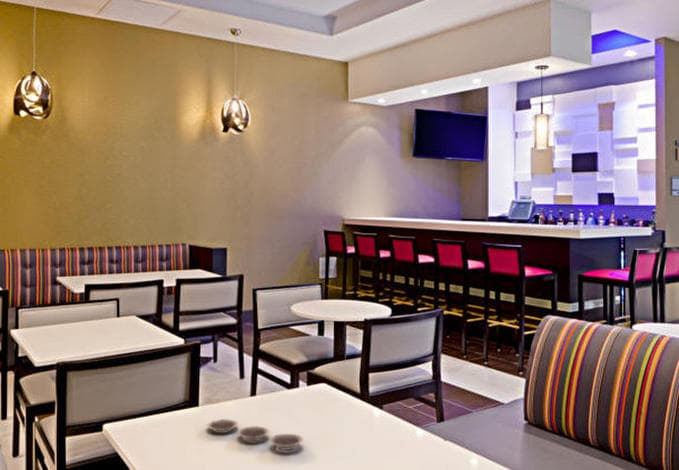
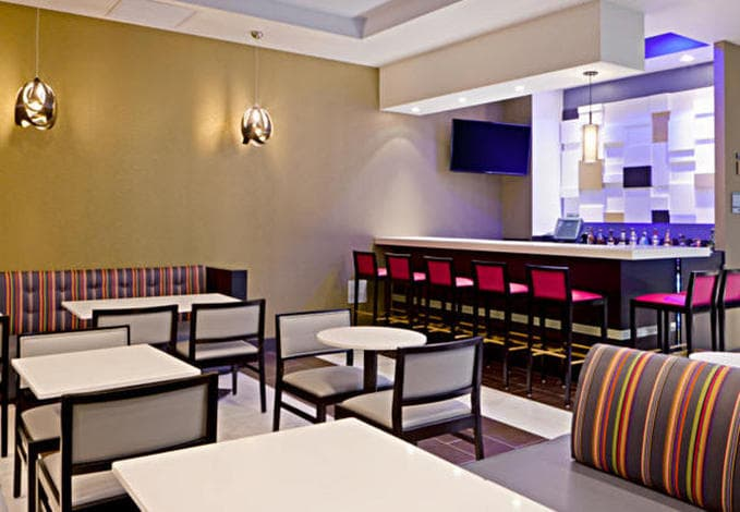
- plate [206,418,304,451]
